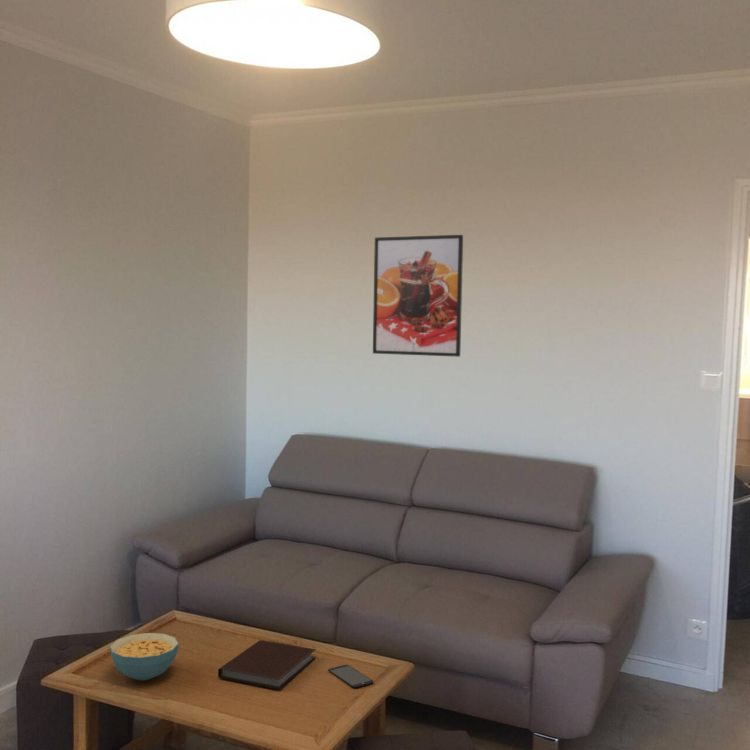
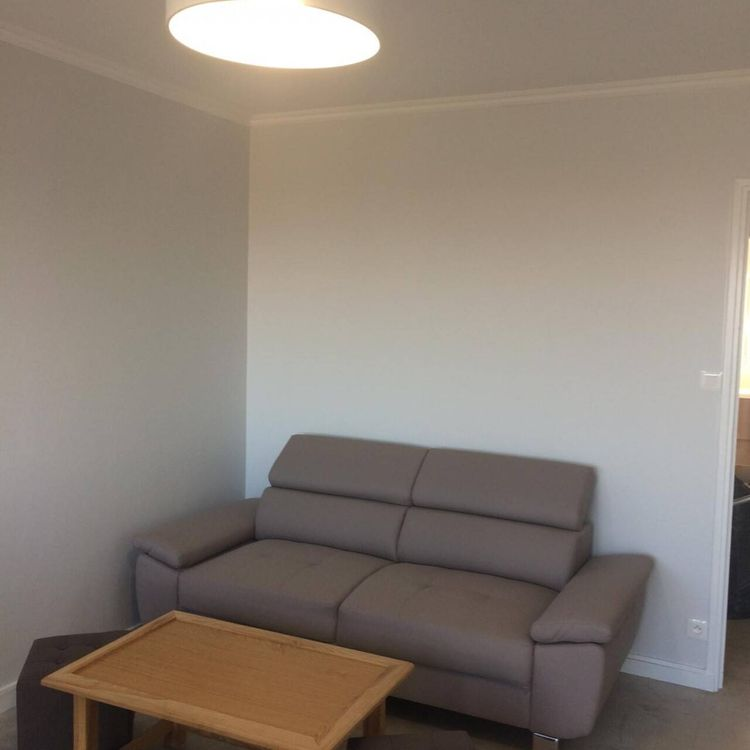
- cereal bowl [109,632,180,682]
- smartphone [328,664,374,688]
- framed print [372,234,464,358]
- notebook [217,639,317,690]
